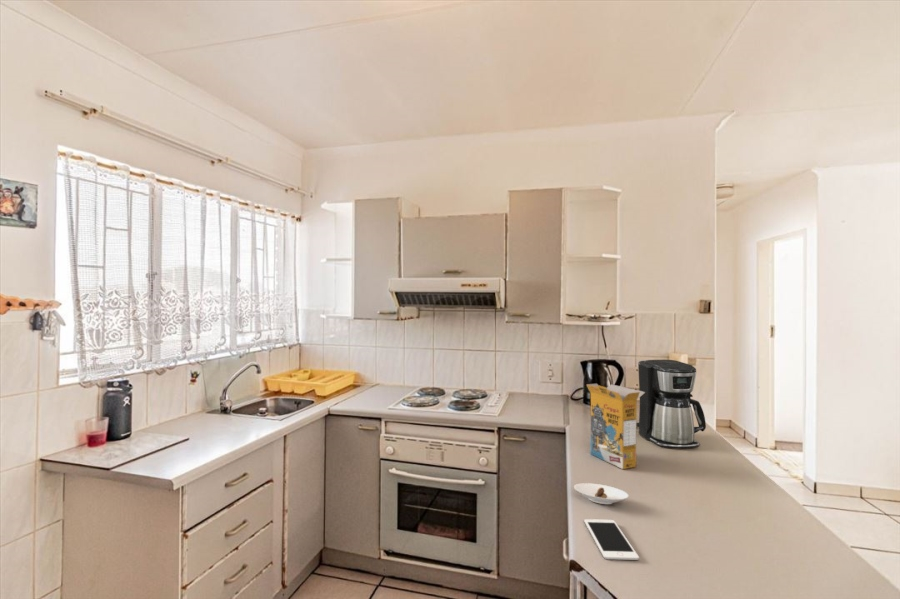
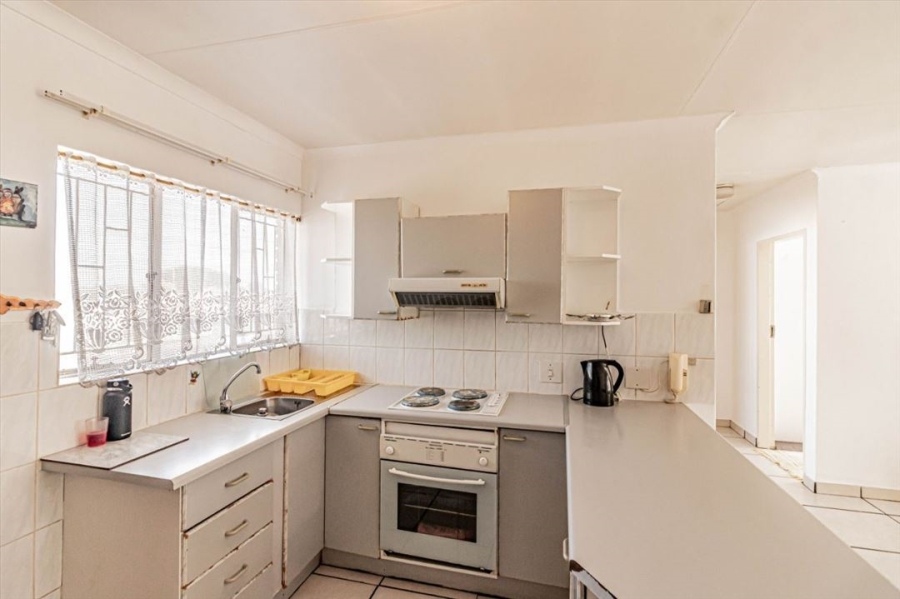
- cell phone [583,518,640,561]
- coffee maker [636,359,707,449]
- saucer [573,482,629,505]
- cereal box [586,383,645,470]
